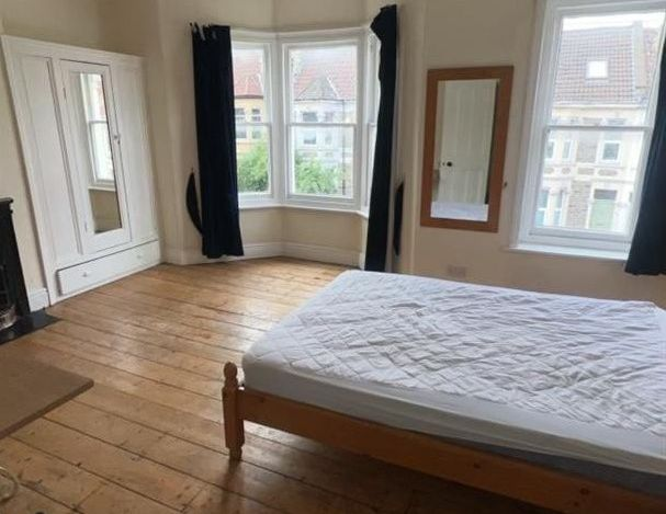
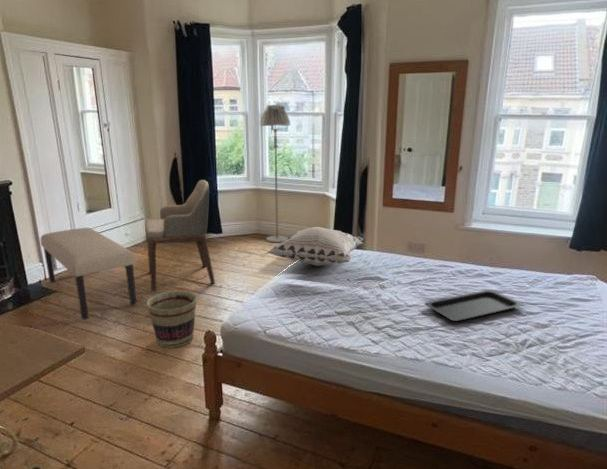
+ serving tray [423,289,525,322]
+ basket [146,290,197,349]
+ floor lamp [259,104,291,244]
+ decorative pillow [266,226,368,267]
+ armchair [144,179,216,293]
+ bench [39,227,138,320]
